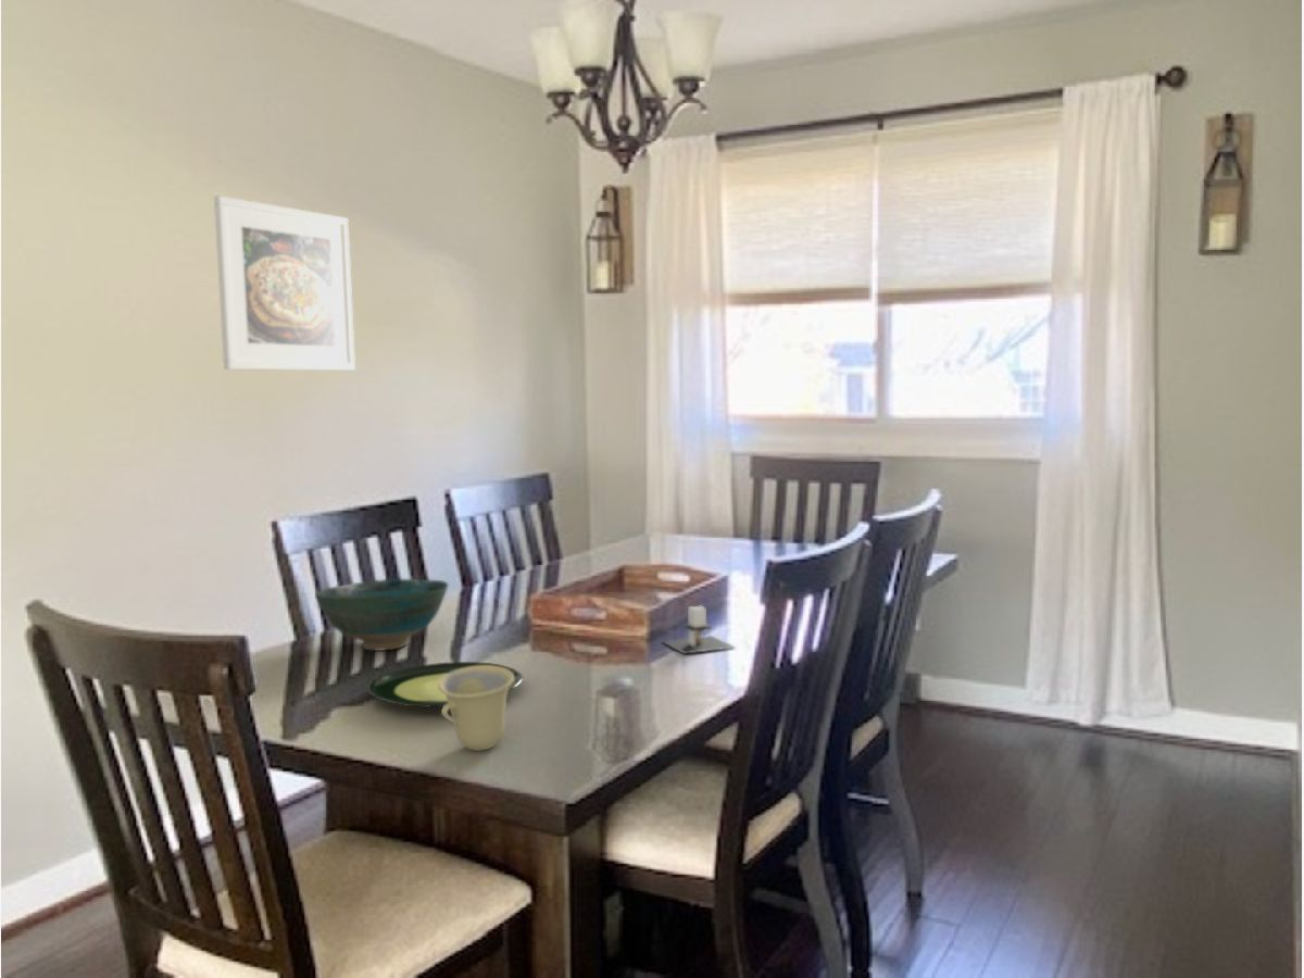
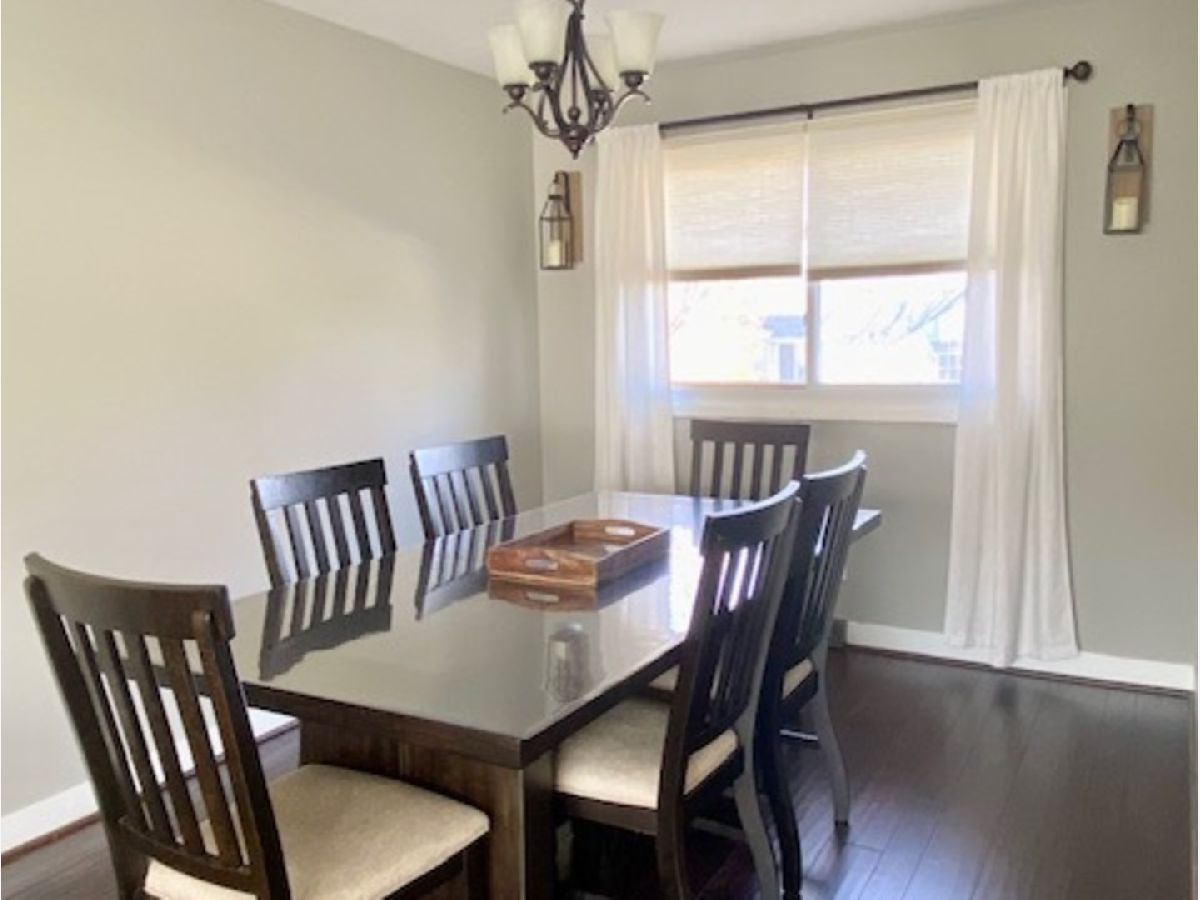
- architectural model [661,605,737,655]
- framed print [213,195,356,372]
- bowl [314,578,450,652]
- plate [367,661,524,707]
- cup [438,665,514,752]
